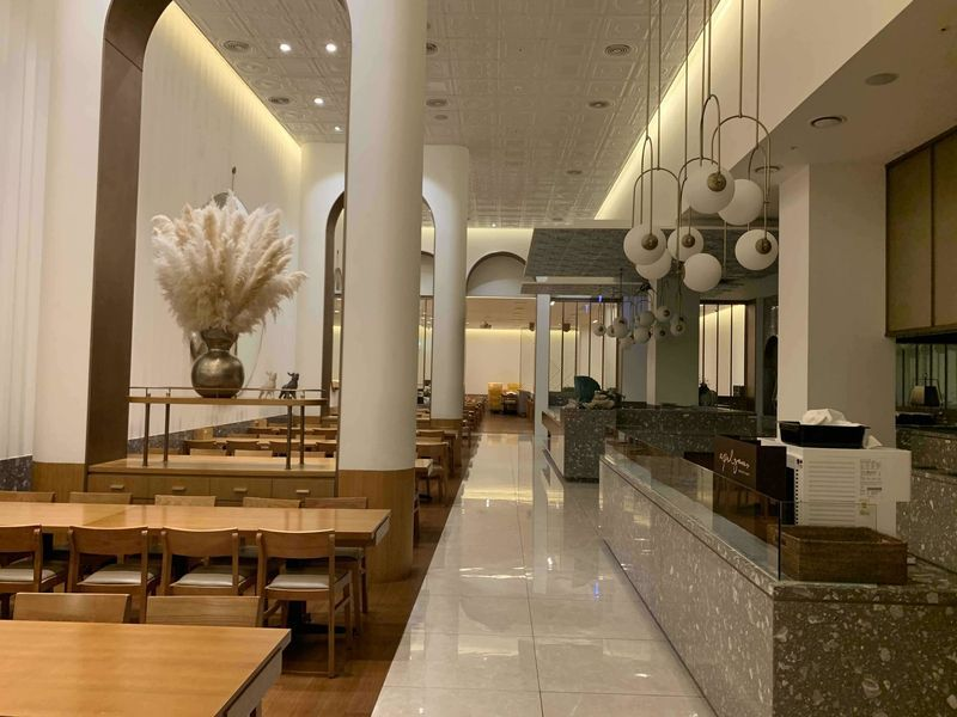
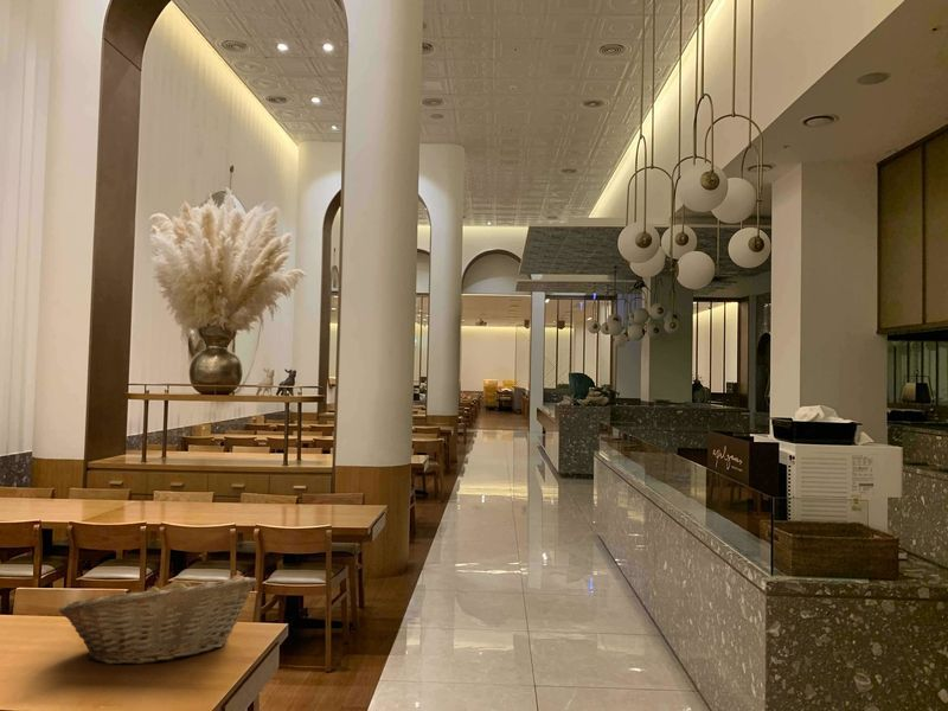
+ fruit basket [58,575,257,666]
